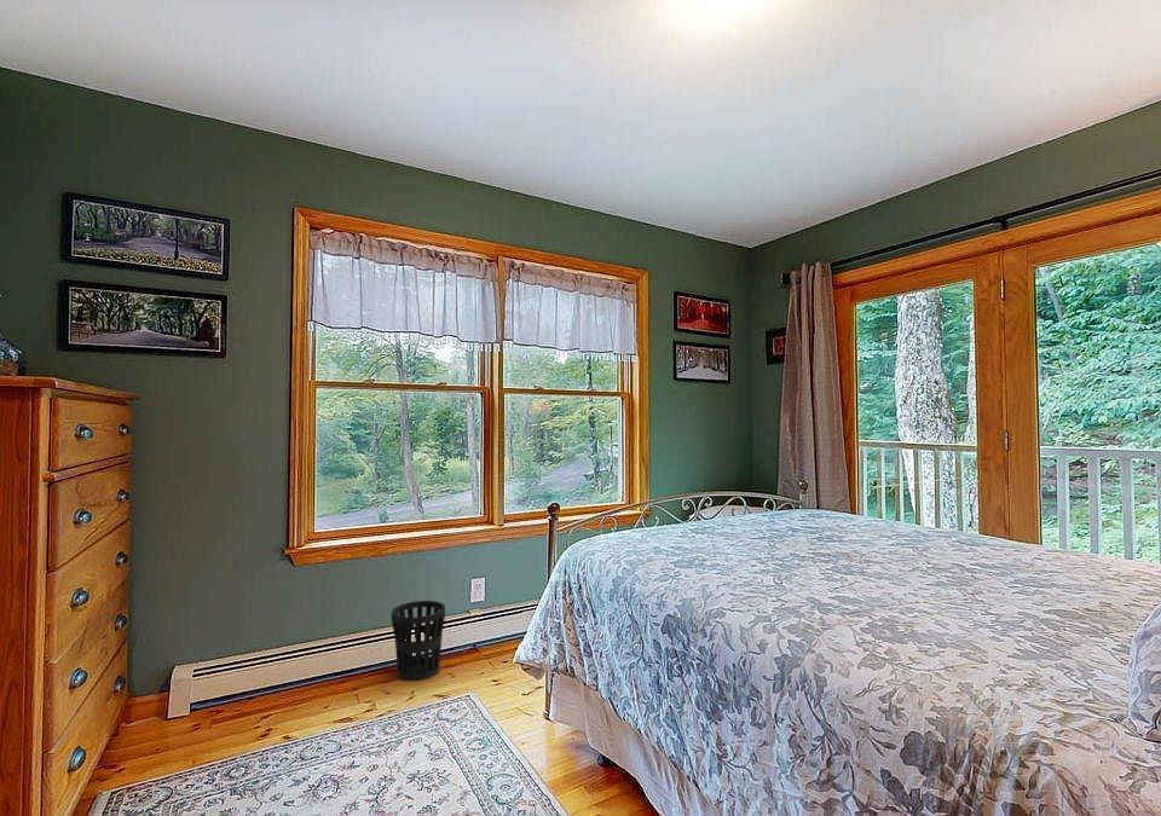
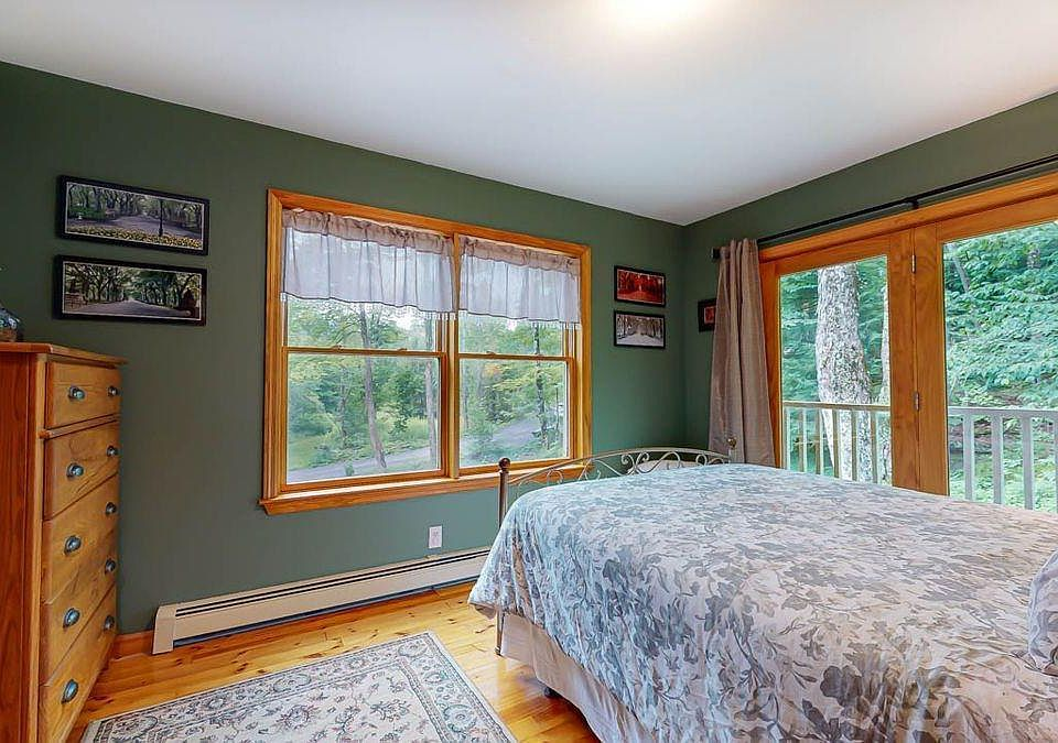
- wastebasket [391,600,446,682]
